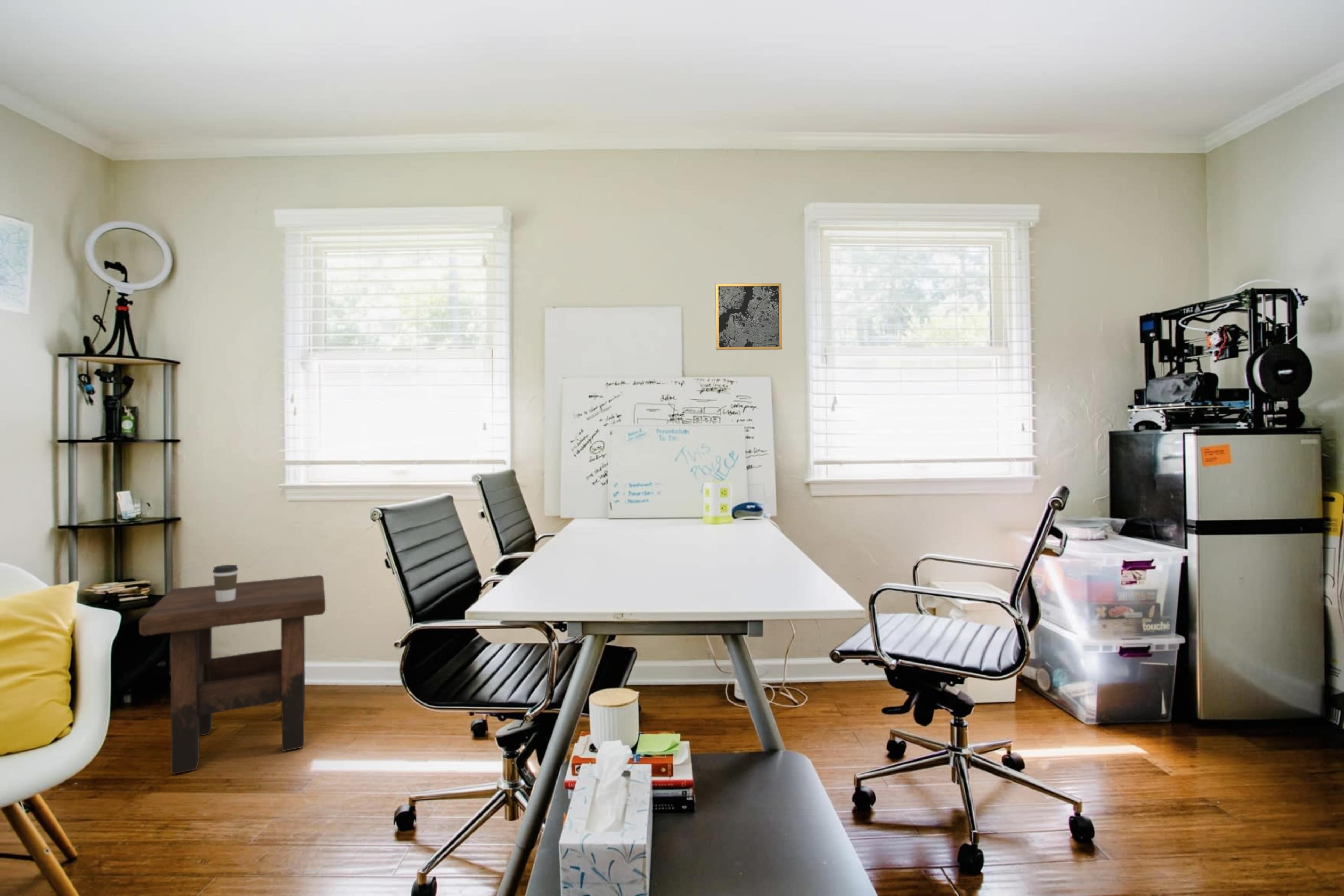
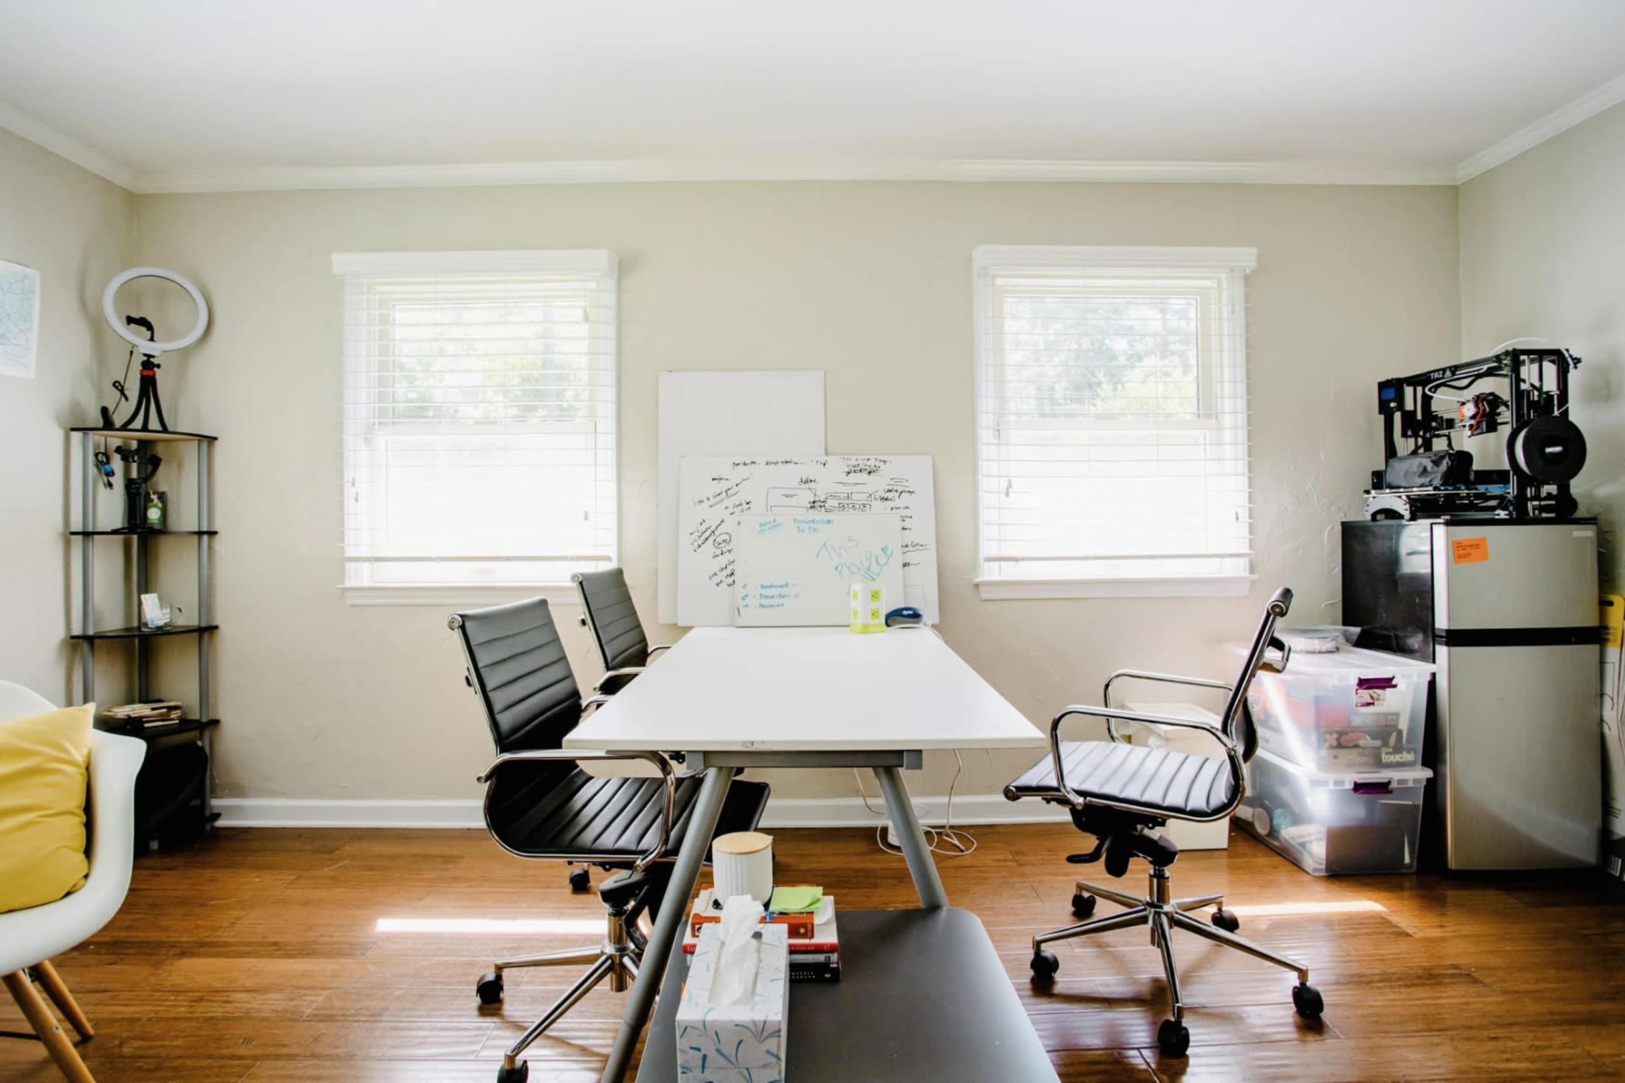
- coffee cup [212,564,238,602]
- wall art [715,283,783,351]
- side table [139,575,326,775]
